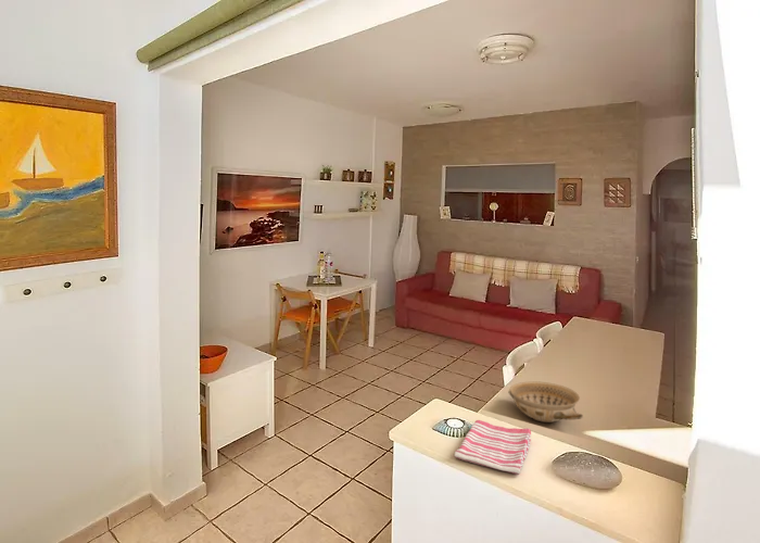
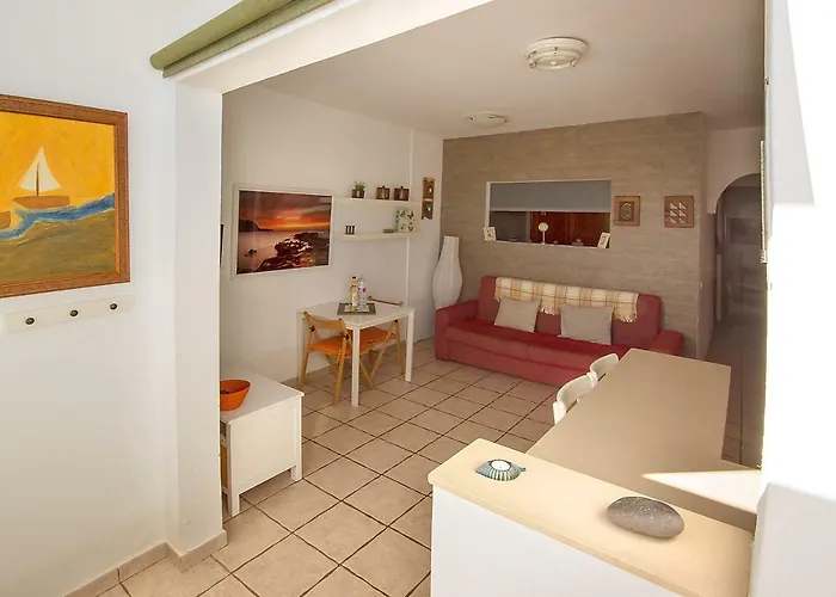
- dish towel [454,419,532,476]
- ceramic bowl [508,381,584,424]
